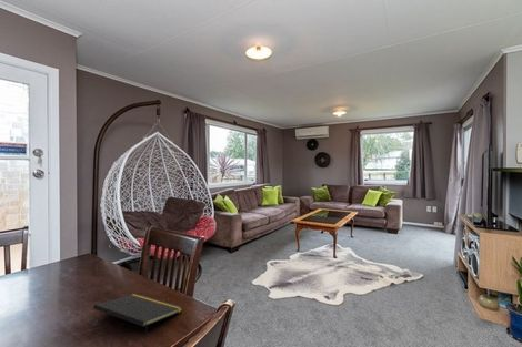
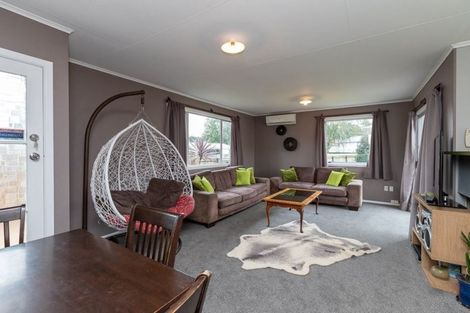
- notepad [92,293,183,339]
